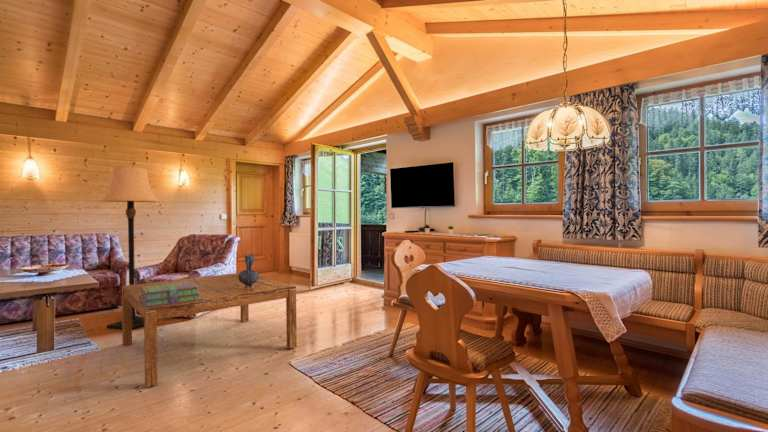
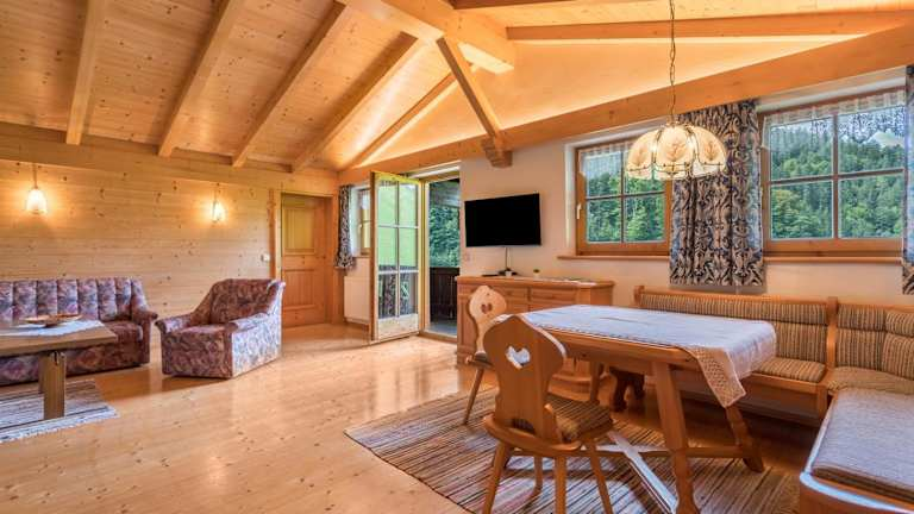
- vase [238,254,260,290]
- coffee table [121,272,298,388]
- stack of books [139,282,200,307]
- lamp [99,166,160,330]
